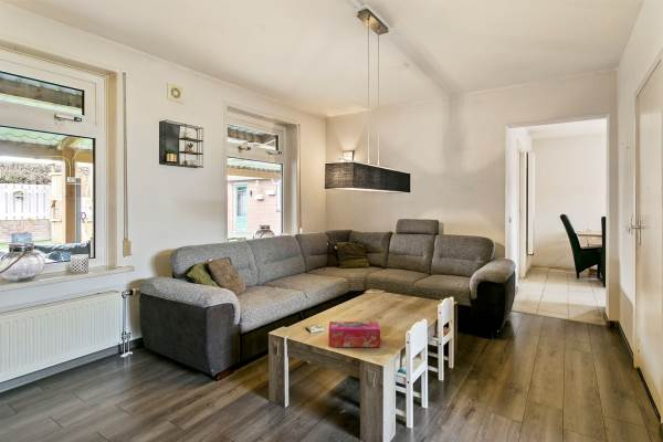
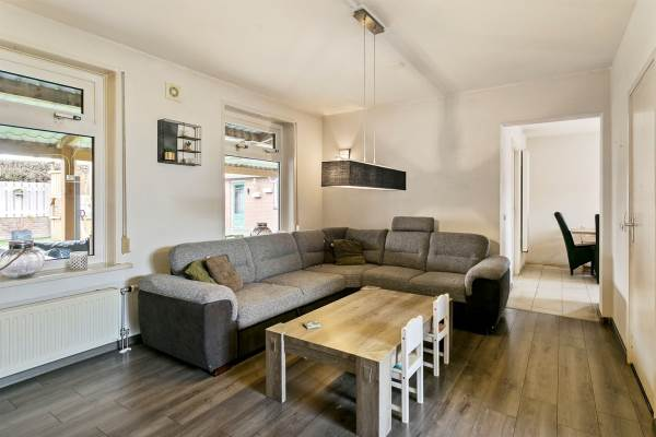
- tissue box [328,320,381,348]
